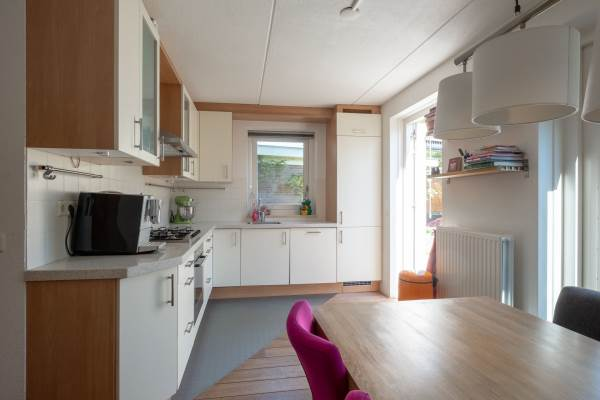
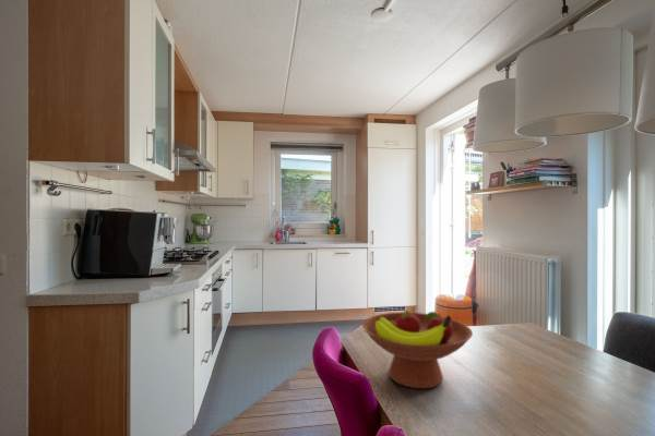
+ fruit bowl [361,310,474,390]
